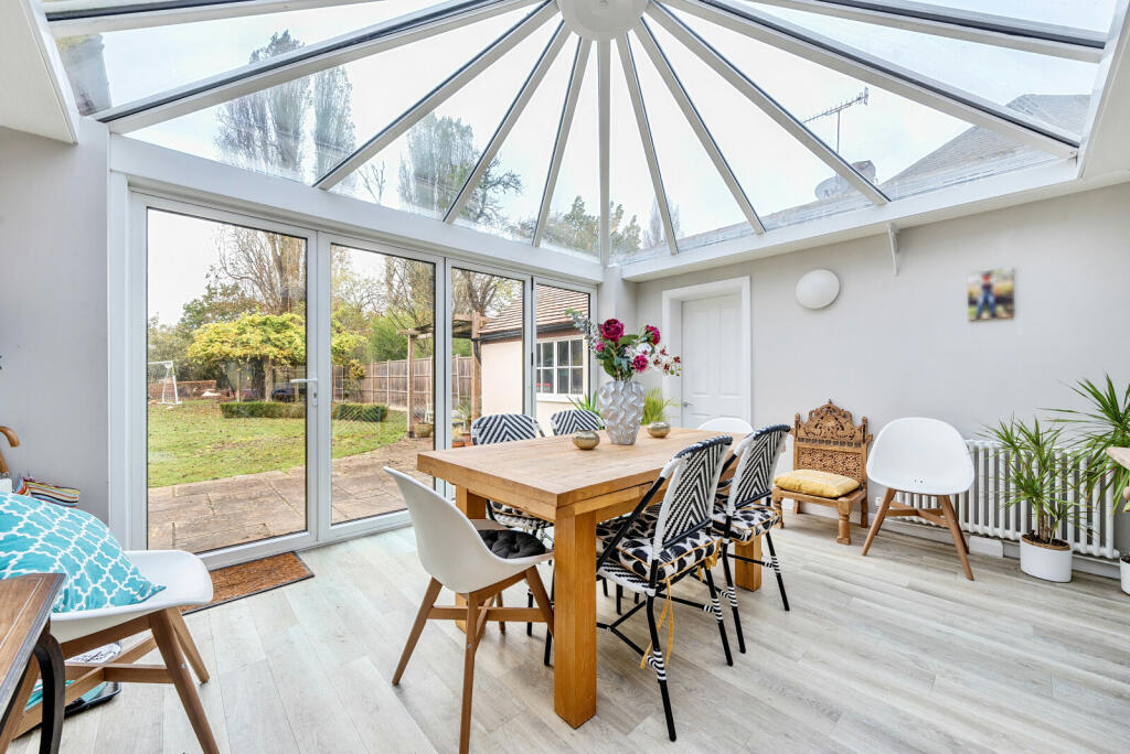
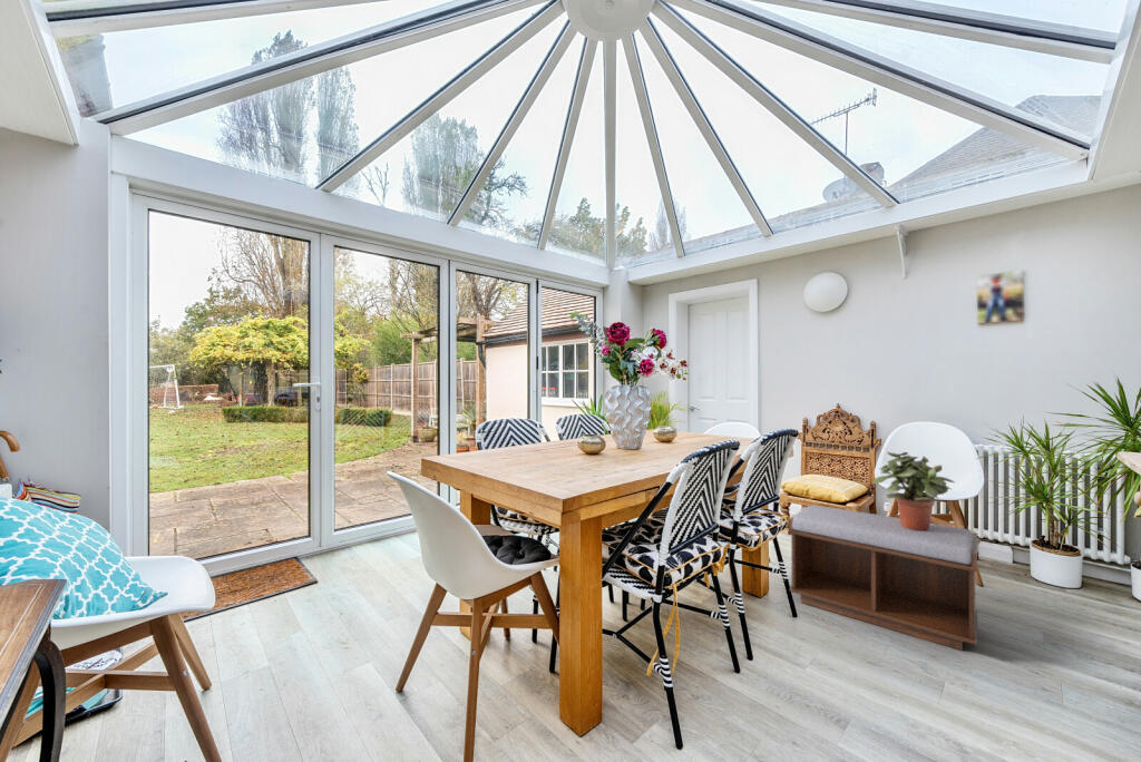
+ potted plant [871,451,956,530]
+ bench [788,504,978,652]
